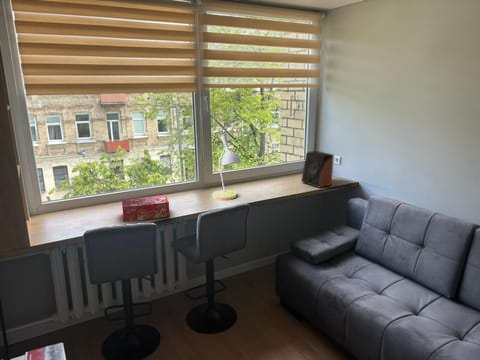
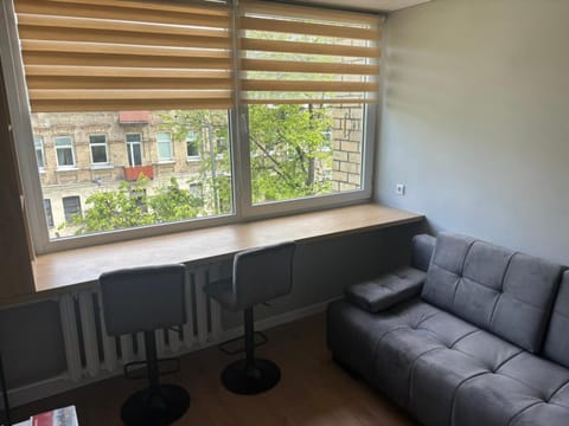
- tissue box [121,194,171,223]
- speaker [300,150,335,189]
- desk lamp [212,133,242,201]
